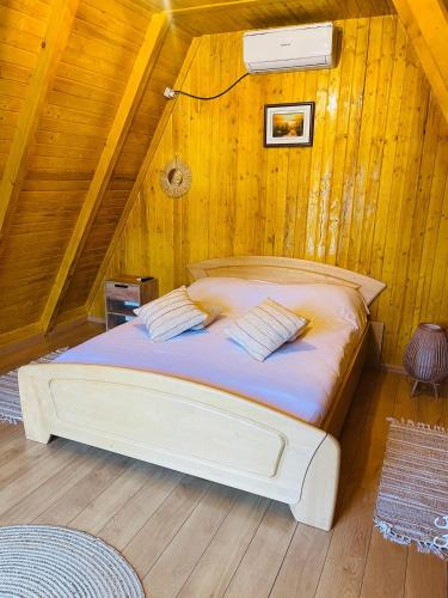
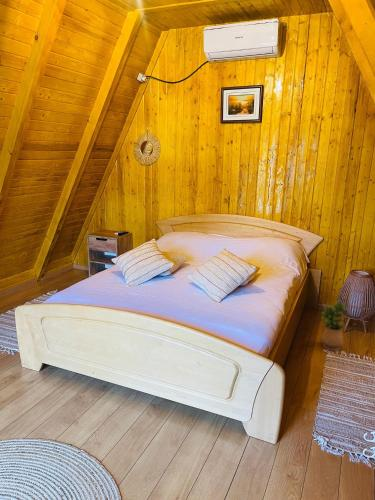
+ potted plant [320,300,348,352]
